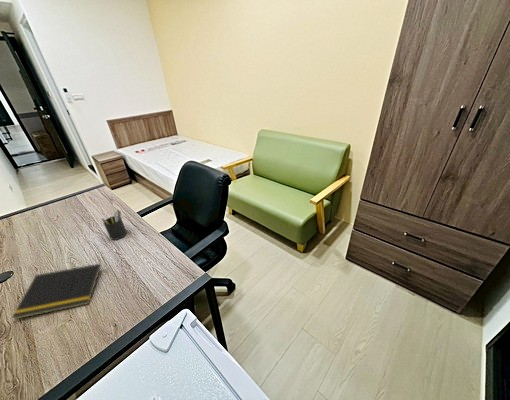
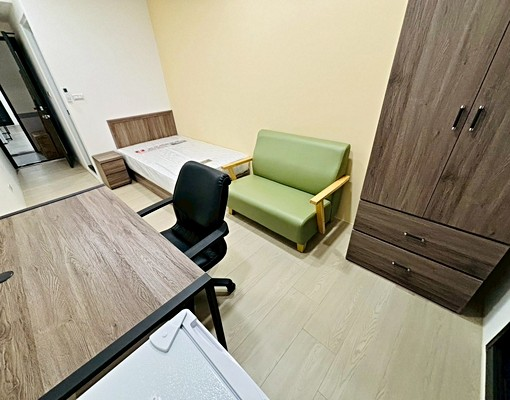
- pen holder [101,209,128,241]
- notepad [11,263,102,320]
